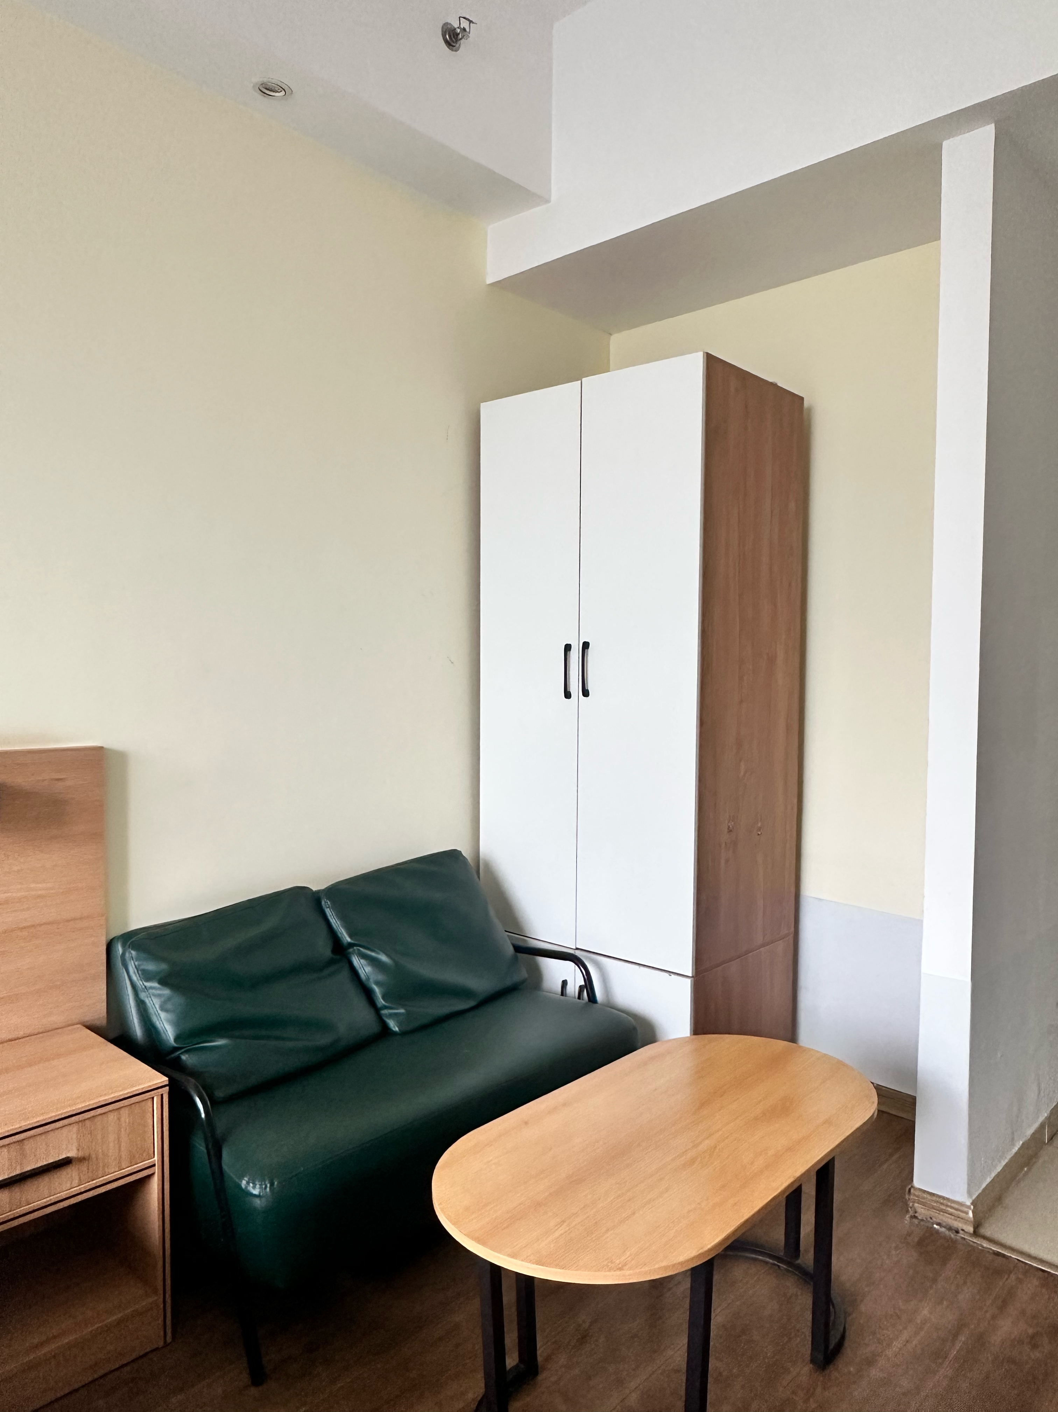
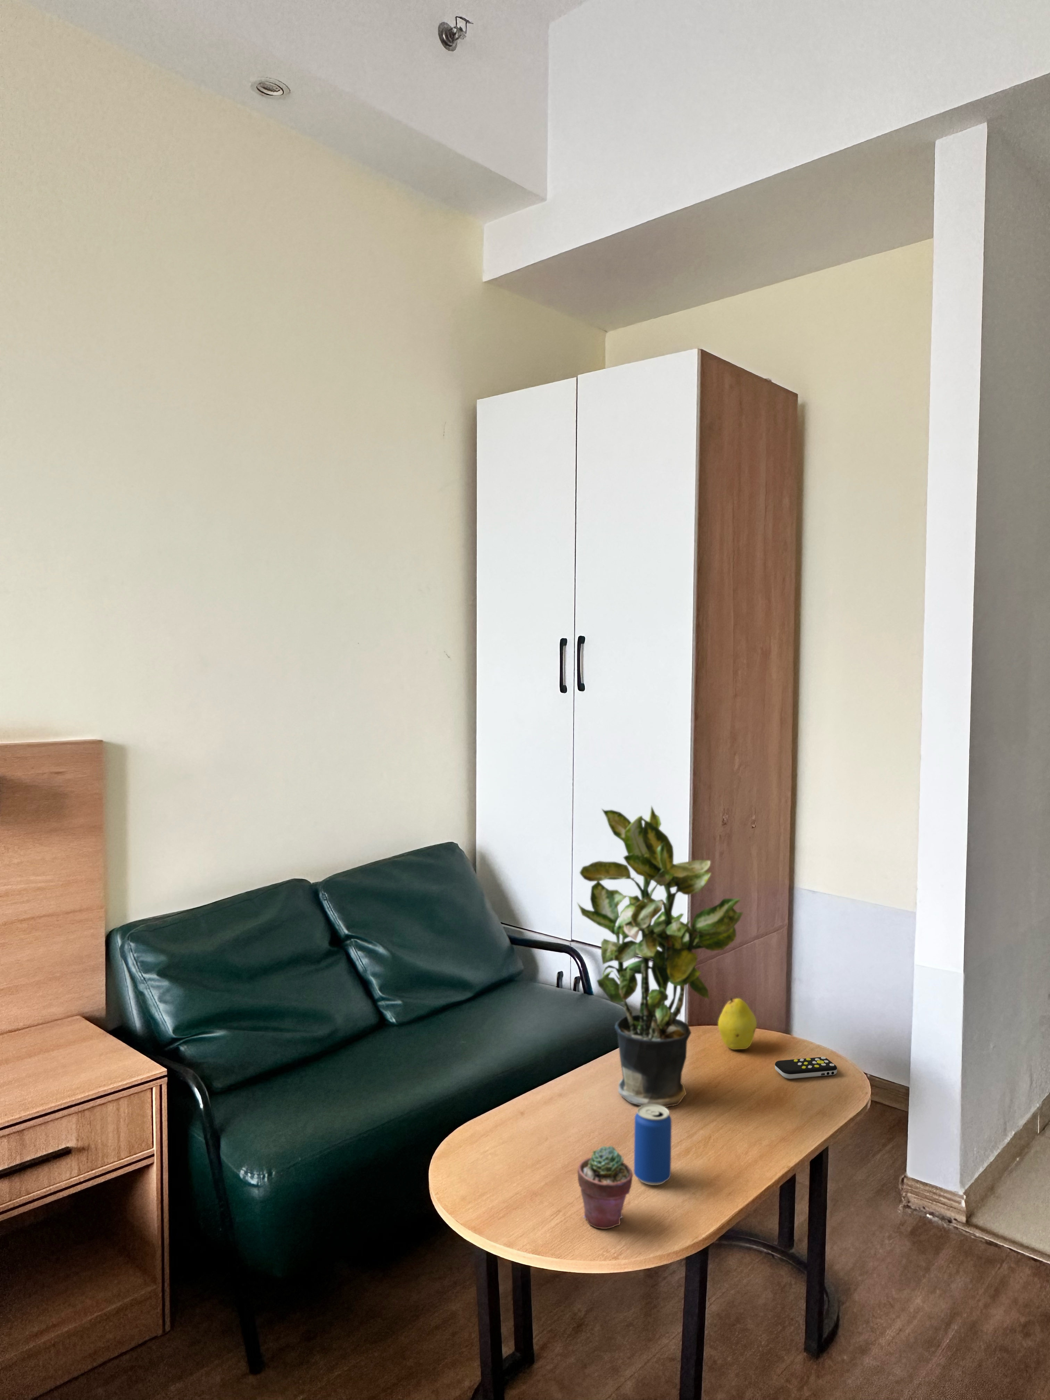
+ potted plant [577,805,743,1107]
+ remote control [774,1056,837,1079]
+ fruit [718,998,757,1049]
+ beverage can [634,1105,672,1185]
+ potted succulent [577,1145,633,1229]
